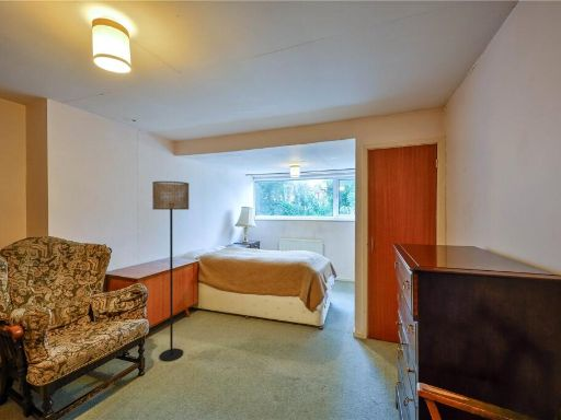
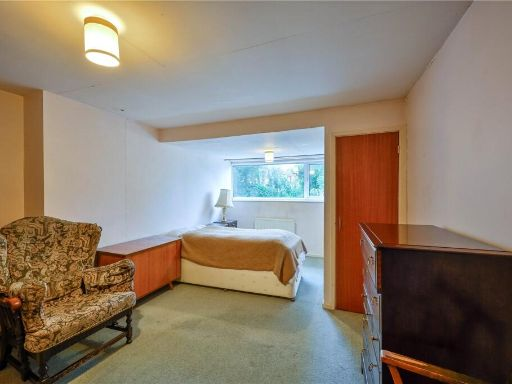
- floor lamp [151,180,190,362]
